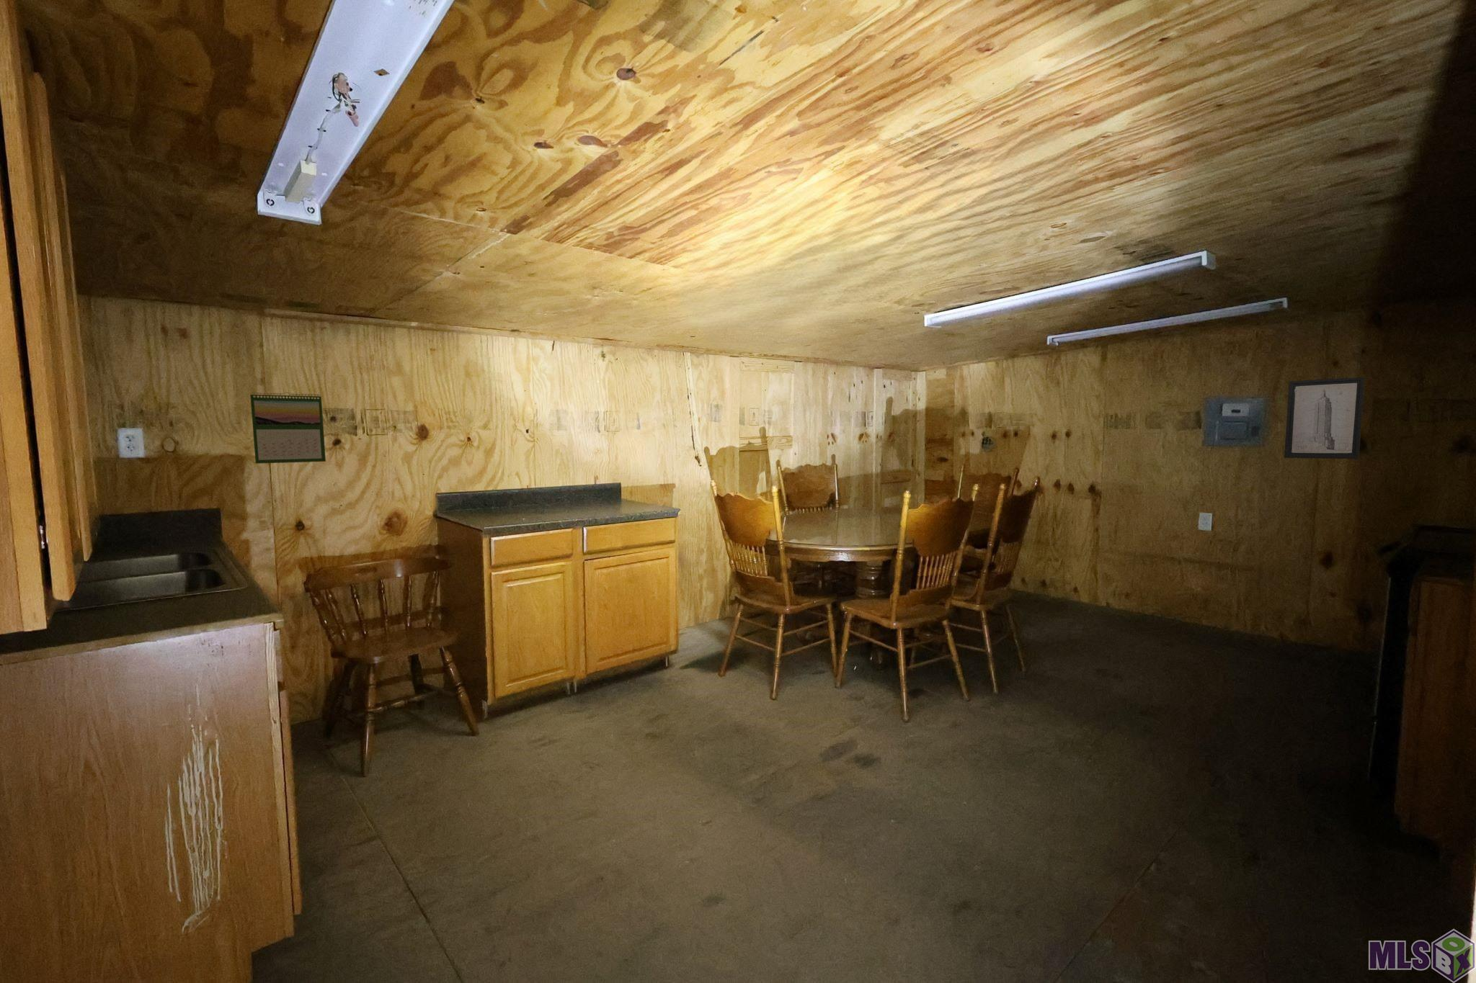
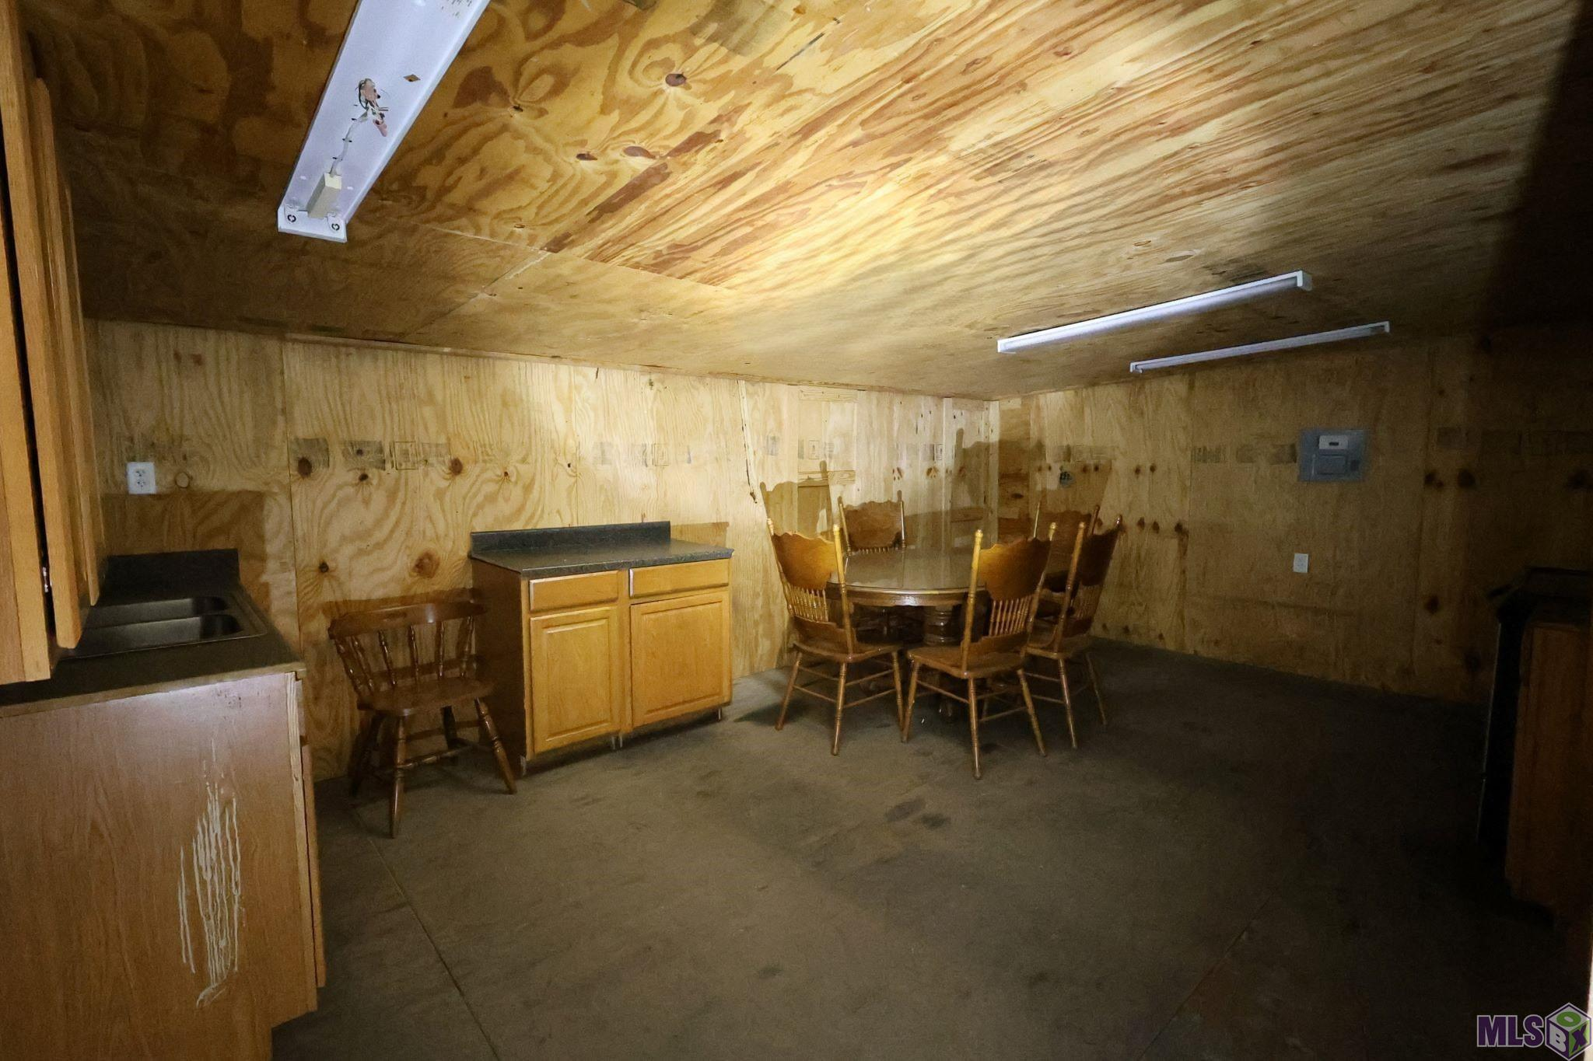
- wall art [1284,376,1366,460]
- calendar [249,392,327,464]
